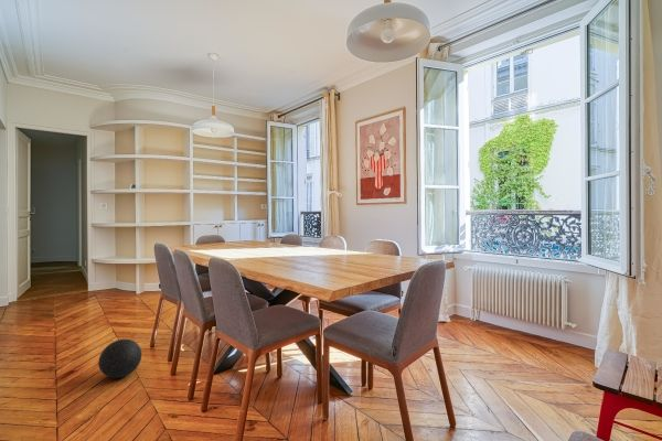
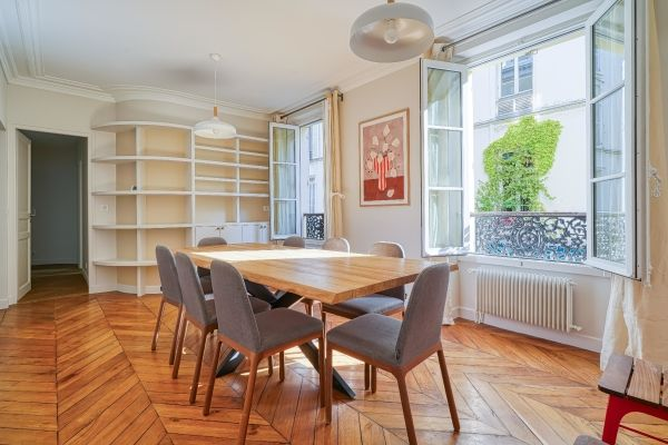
- ball [97,338,142,379]
